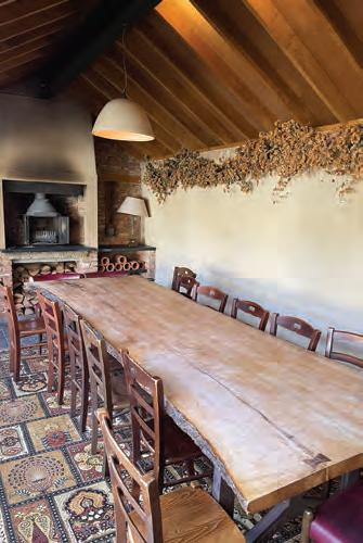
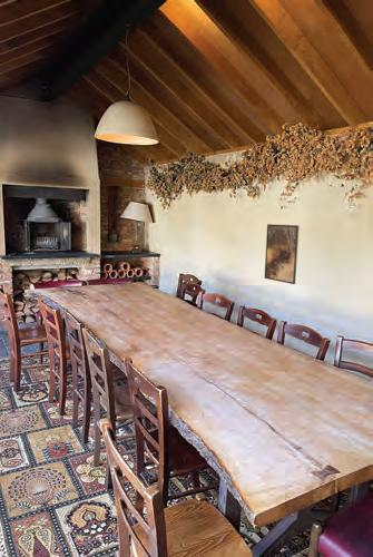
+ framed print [263,223,301,285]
